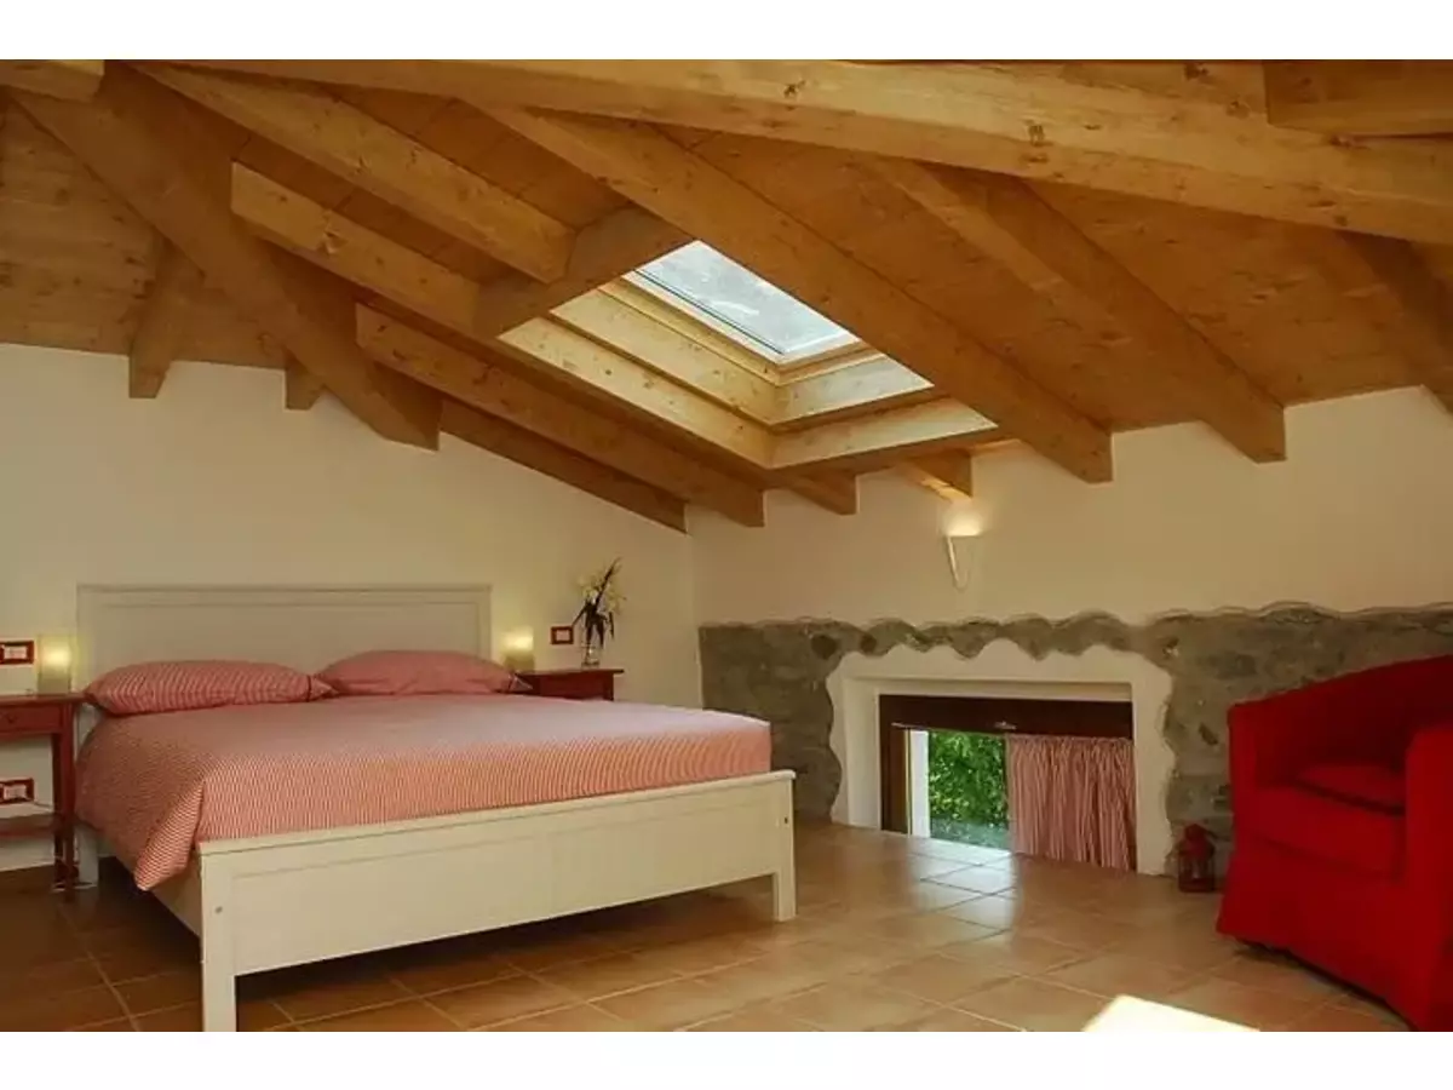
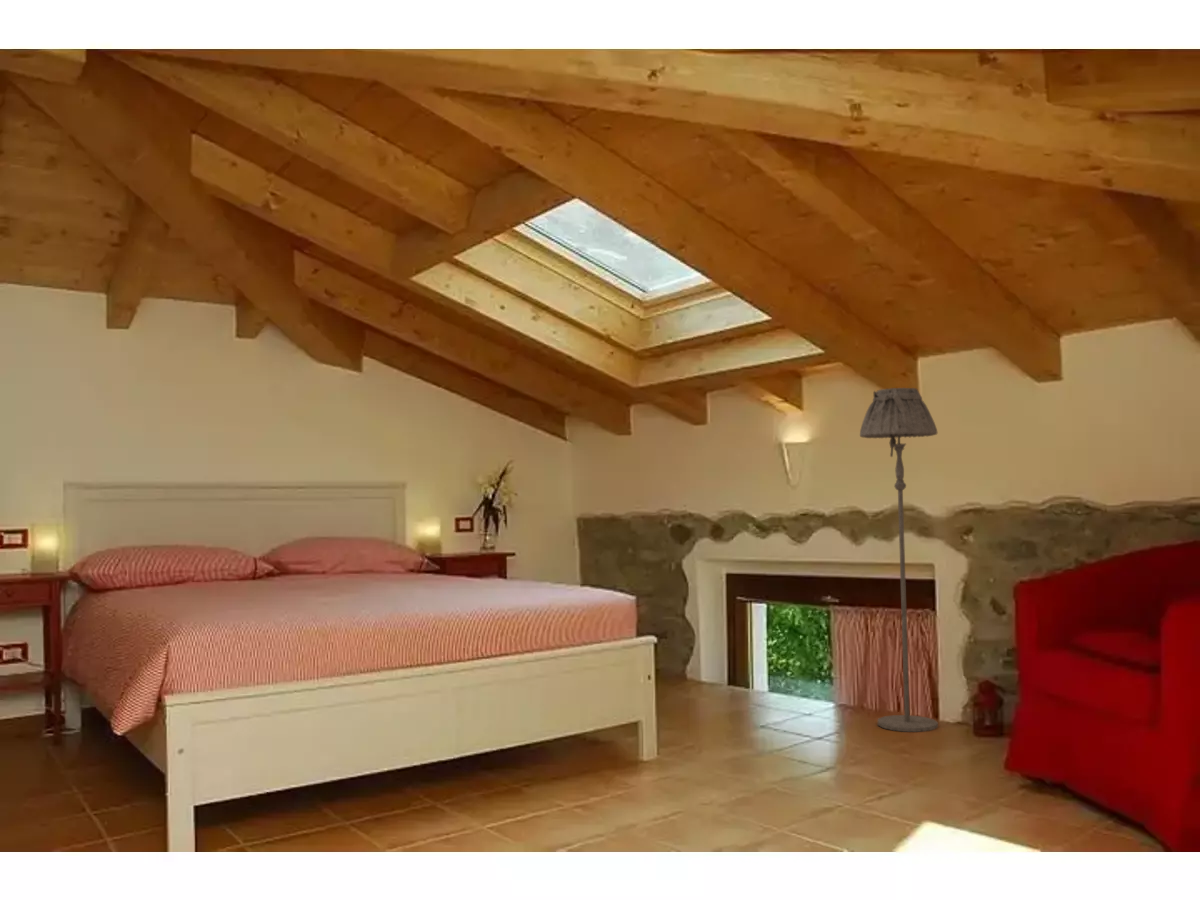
+ floor lamp [859,387,939,733]
